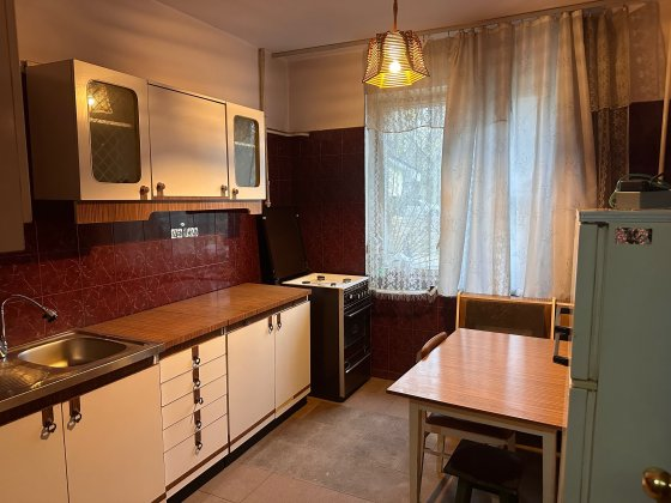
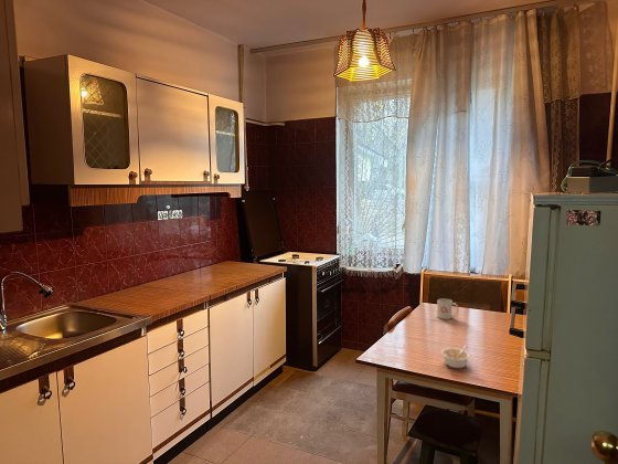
+ mug [436,298,459,320]
+ legume [440,345,471,369]
